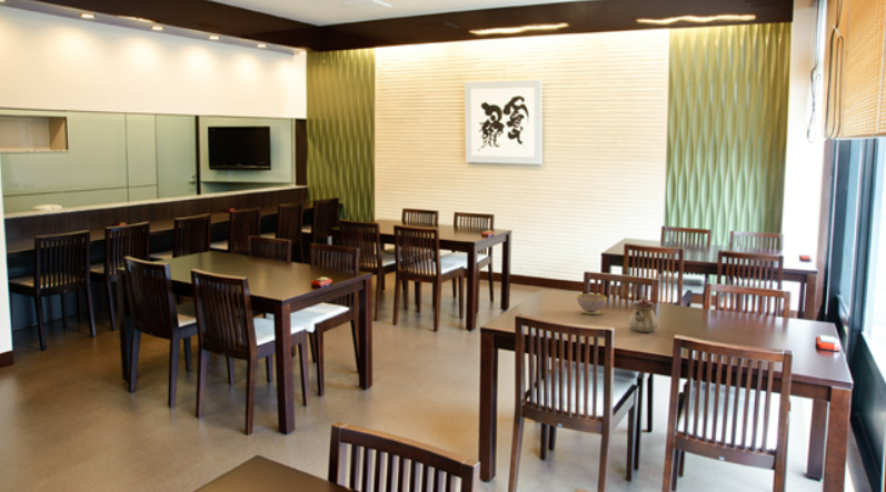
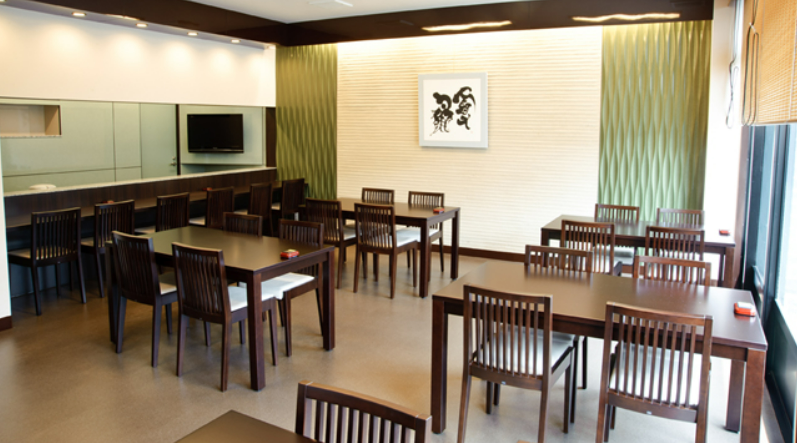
- teapot [627,294,658,333]
- teacup [576,292,607,315]
